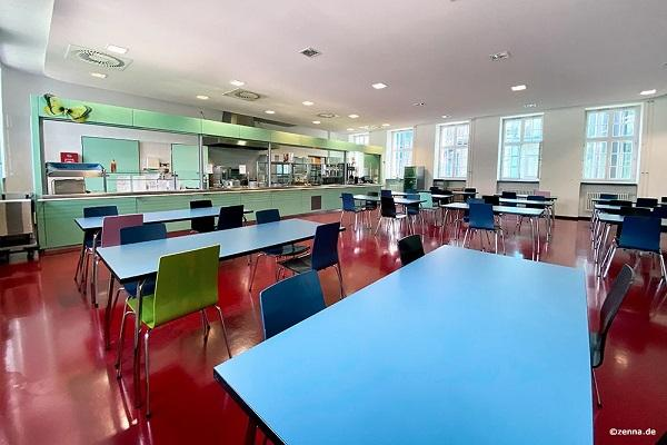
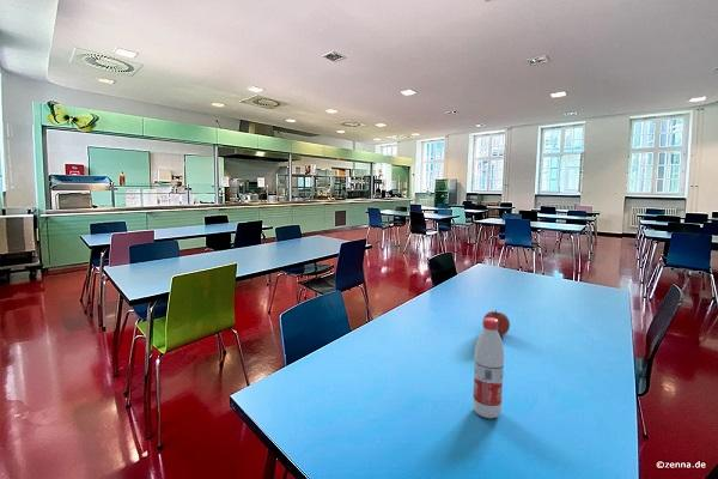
+ water bottle [471,317,505,419]
+ fruit [481,309,511,338]
